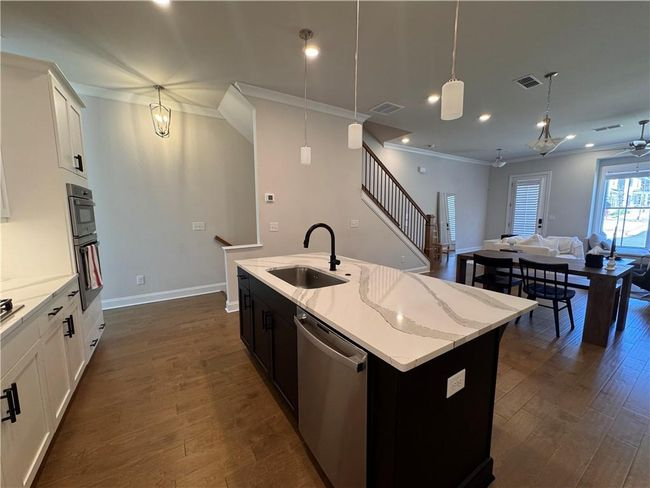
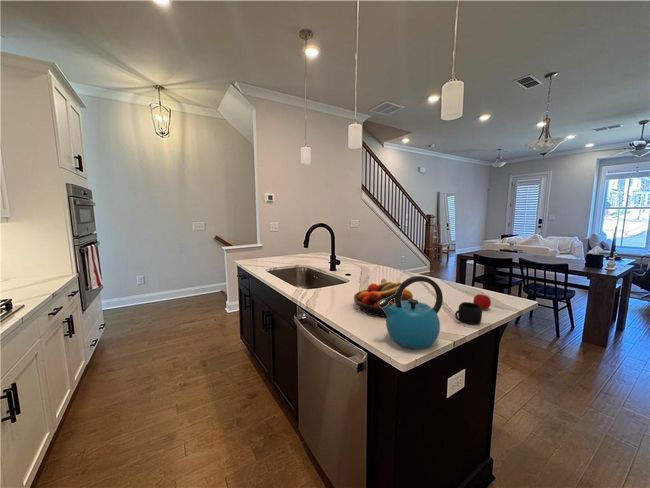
+ mug [454,301,483,325]
+ kettle [378,275,444,350]
+ apple [472,293,492,311]
+ fruit bowl [353,277,414,318]
